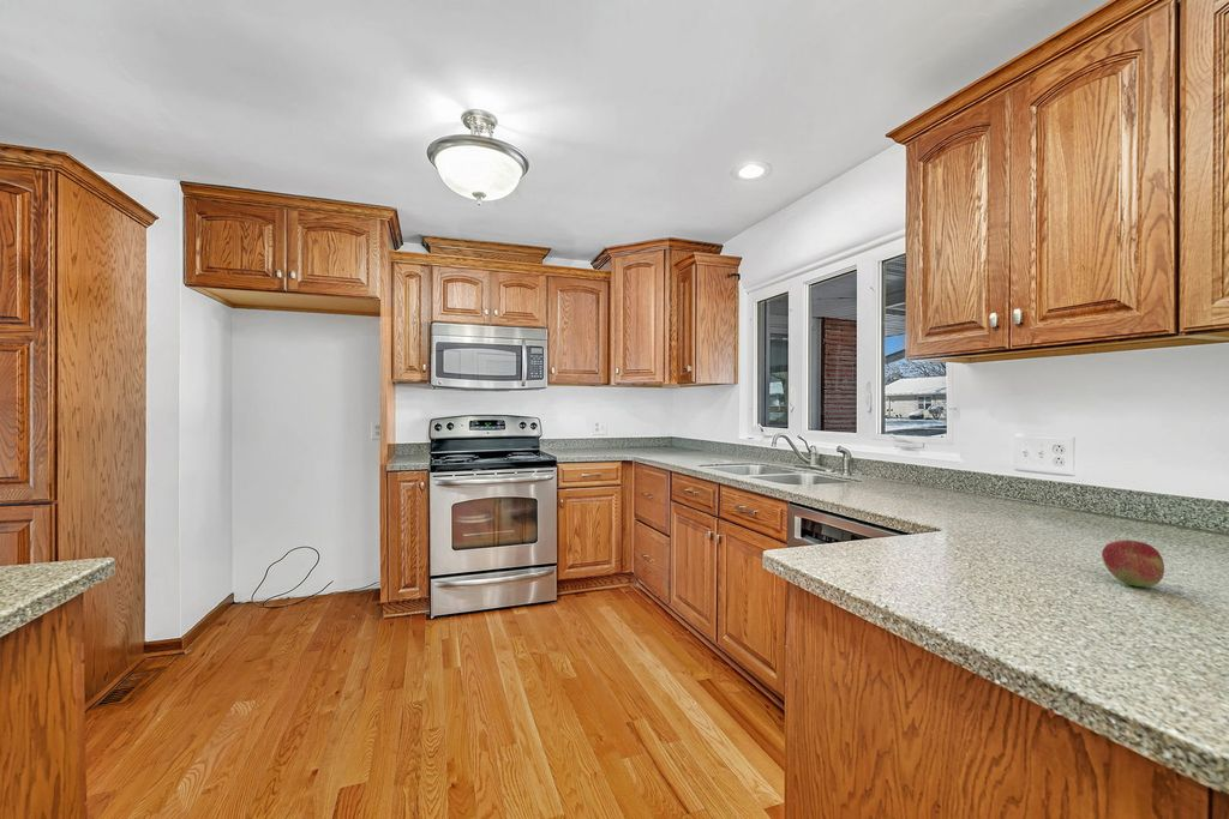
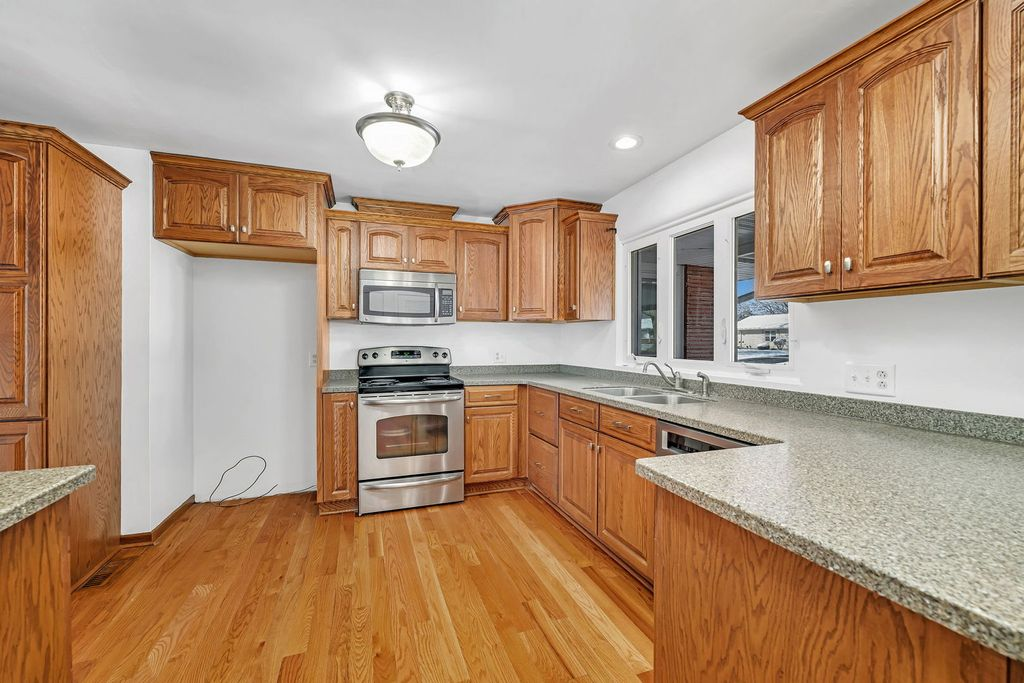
- fruit [1101,538,1165,588]
